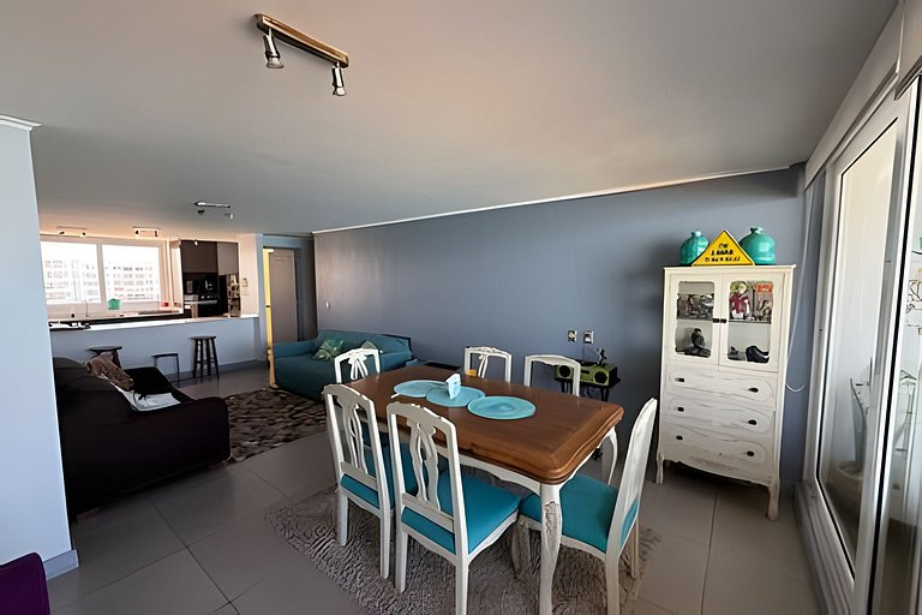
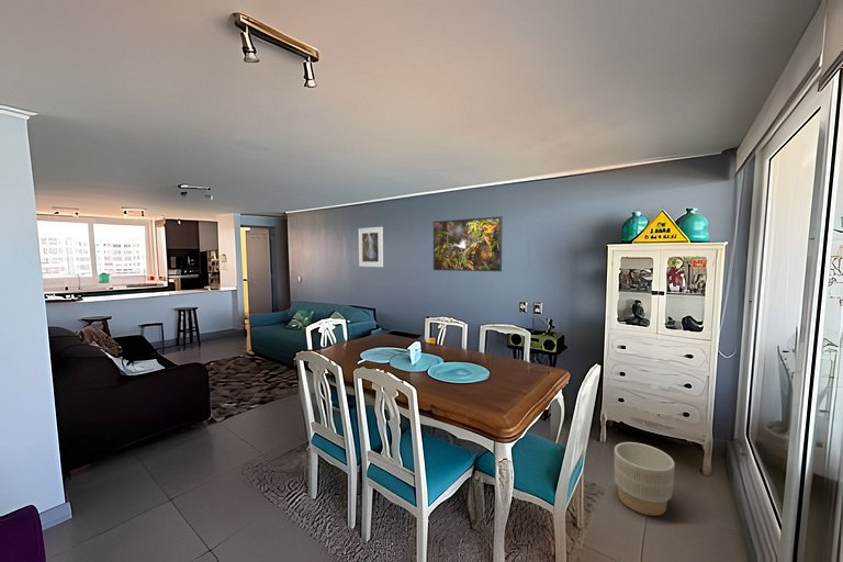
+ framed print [432,215,504,272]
+ planter [614,441,676,517]
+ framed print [357,226,384,268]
